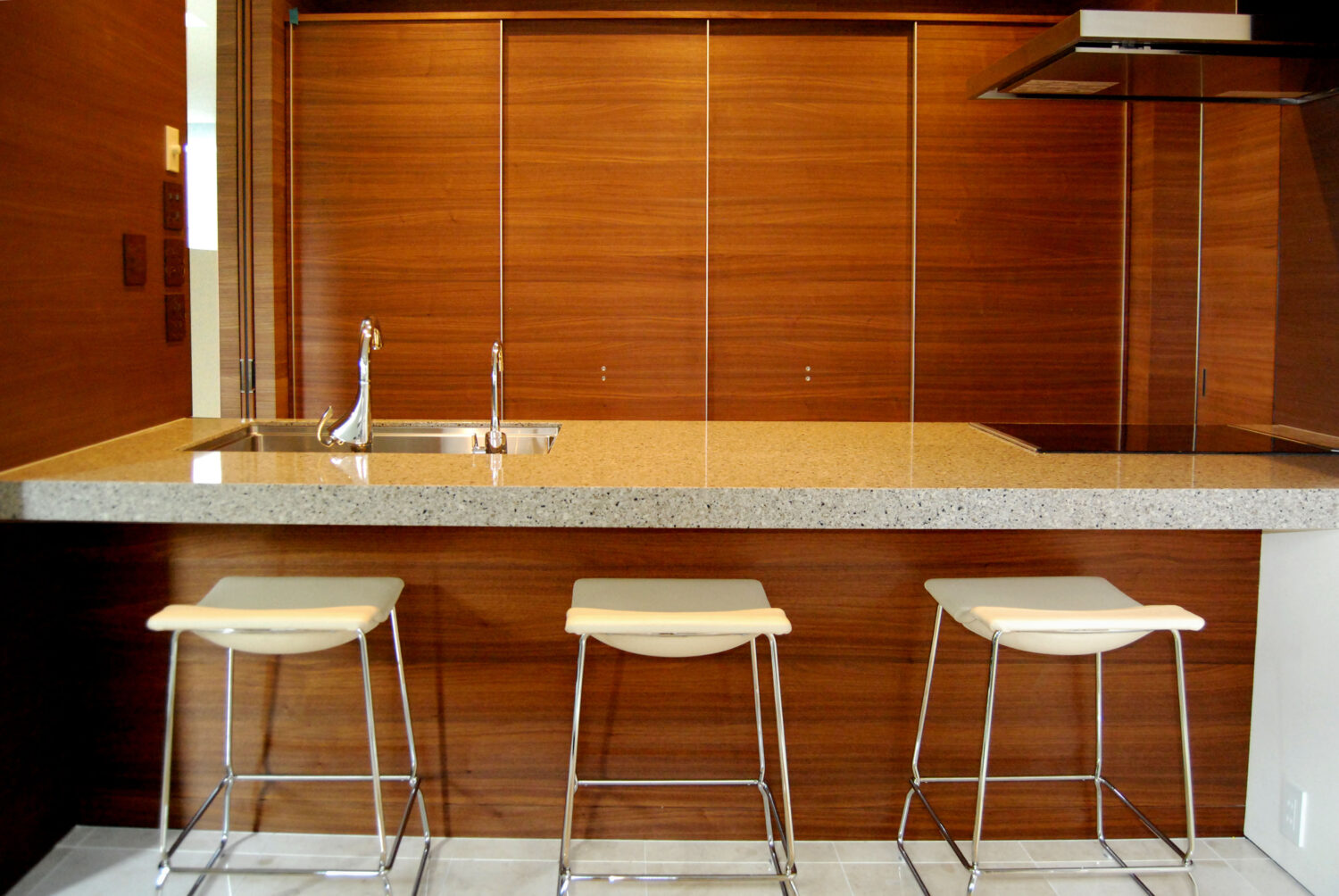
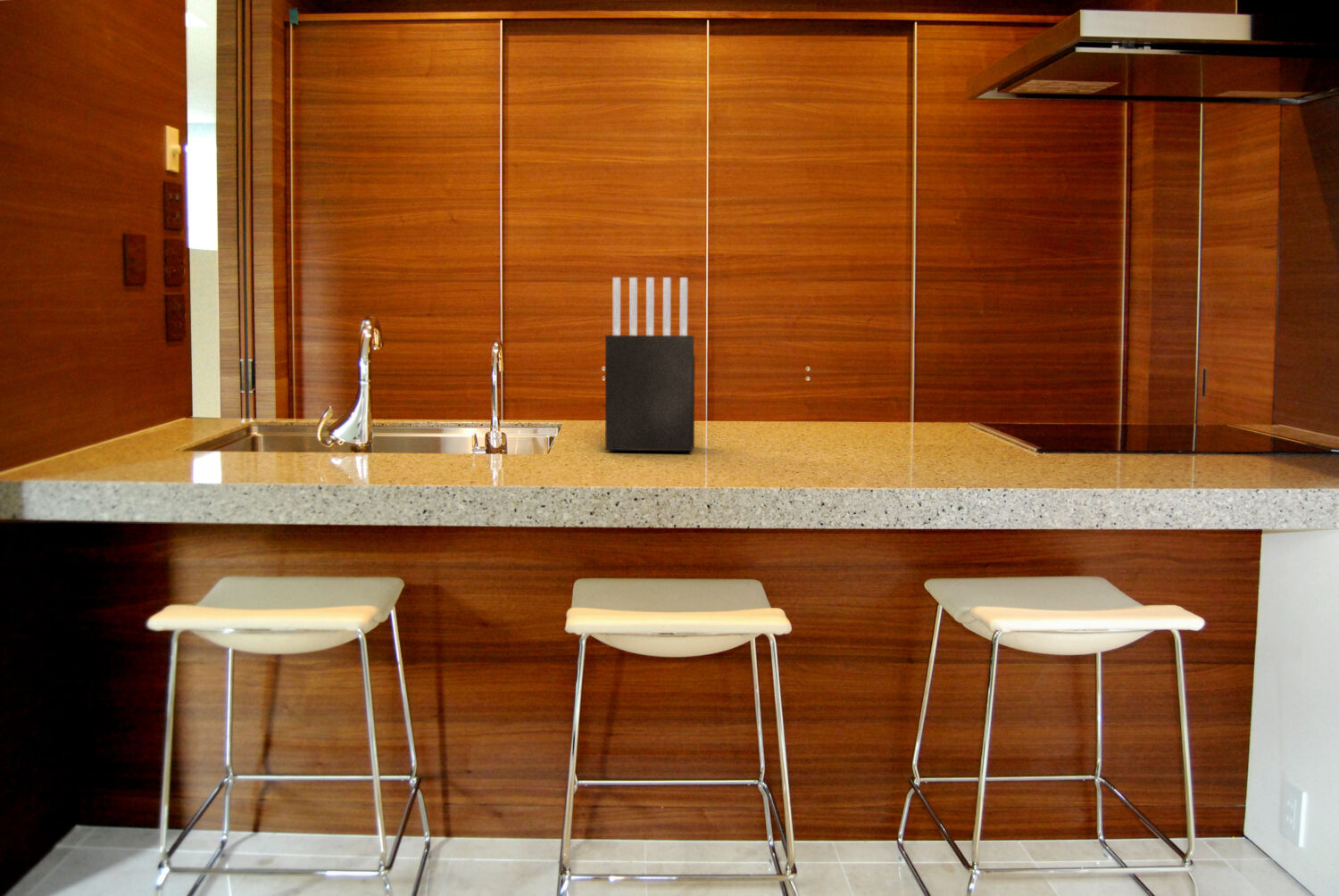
+ knife block [604,277,695,452]
